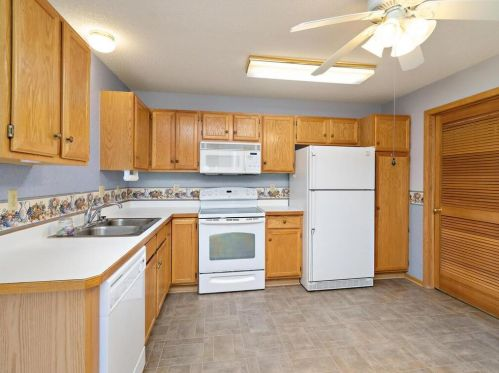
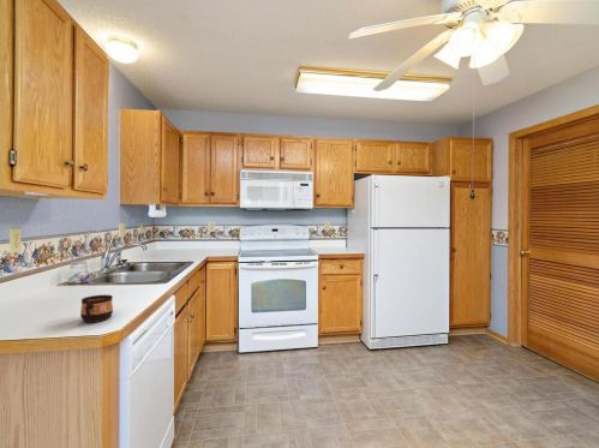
+ cup [79,294,114,323]
